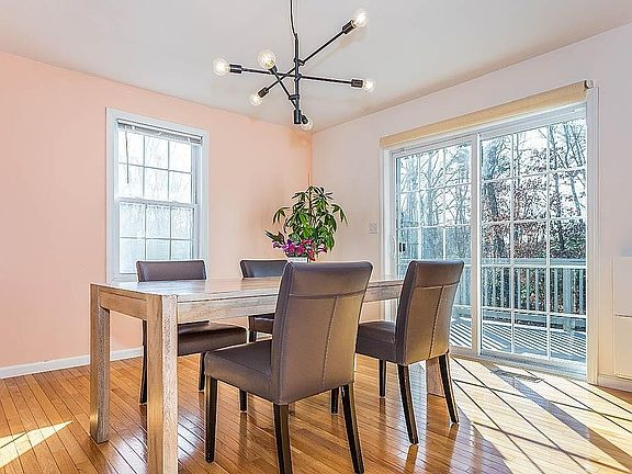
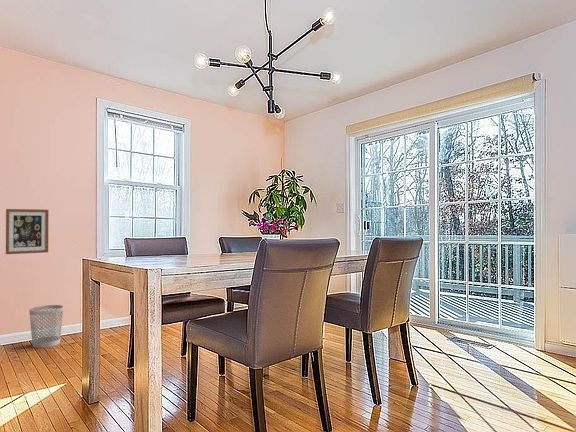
+ wall art [5,208,50,255]
+ wastebasket [28,304,64,349]
